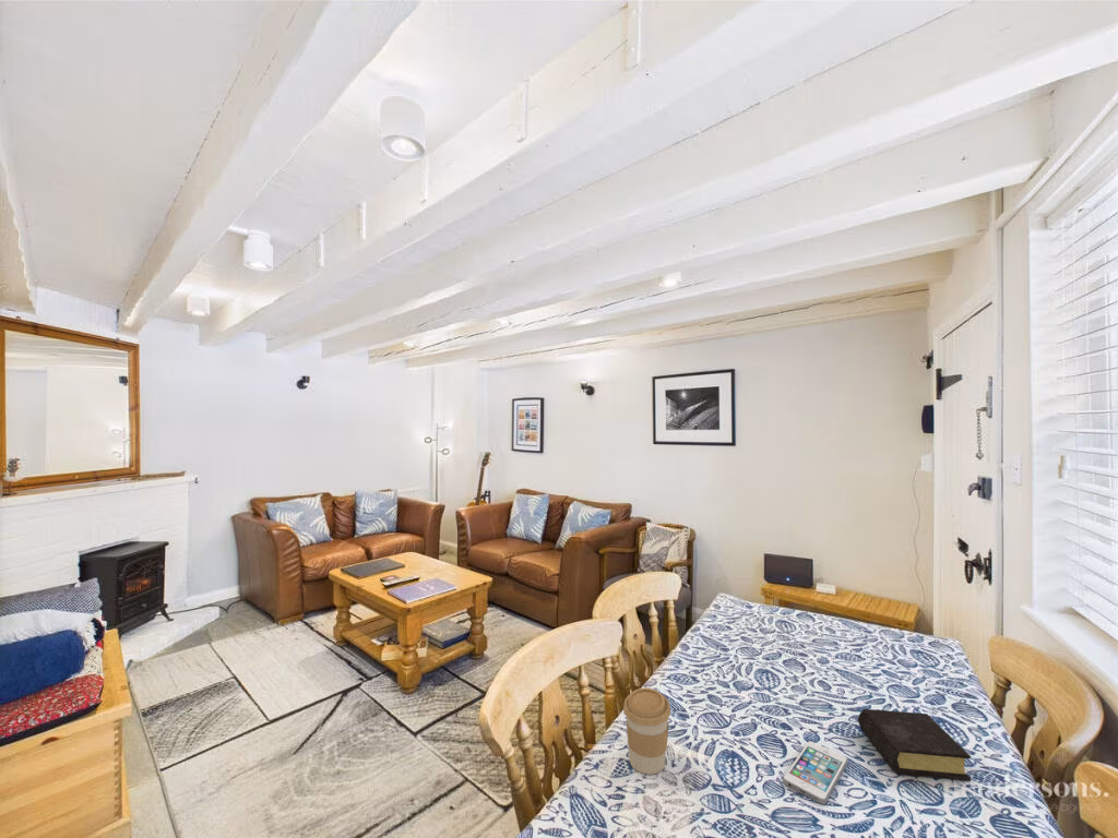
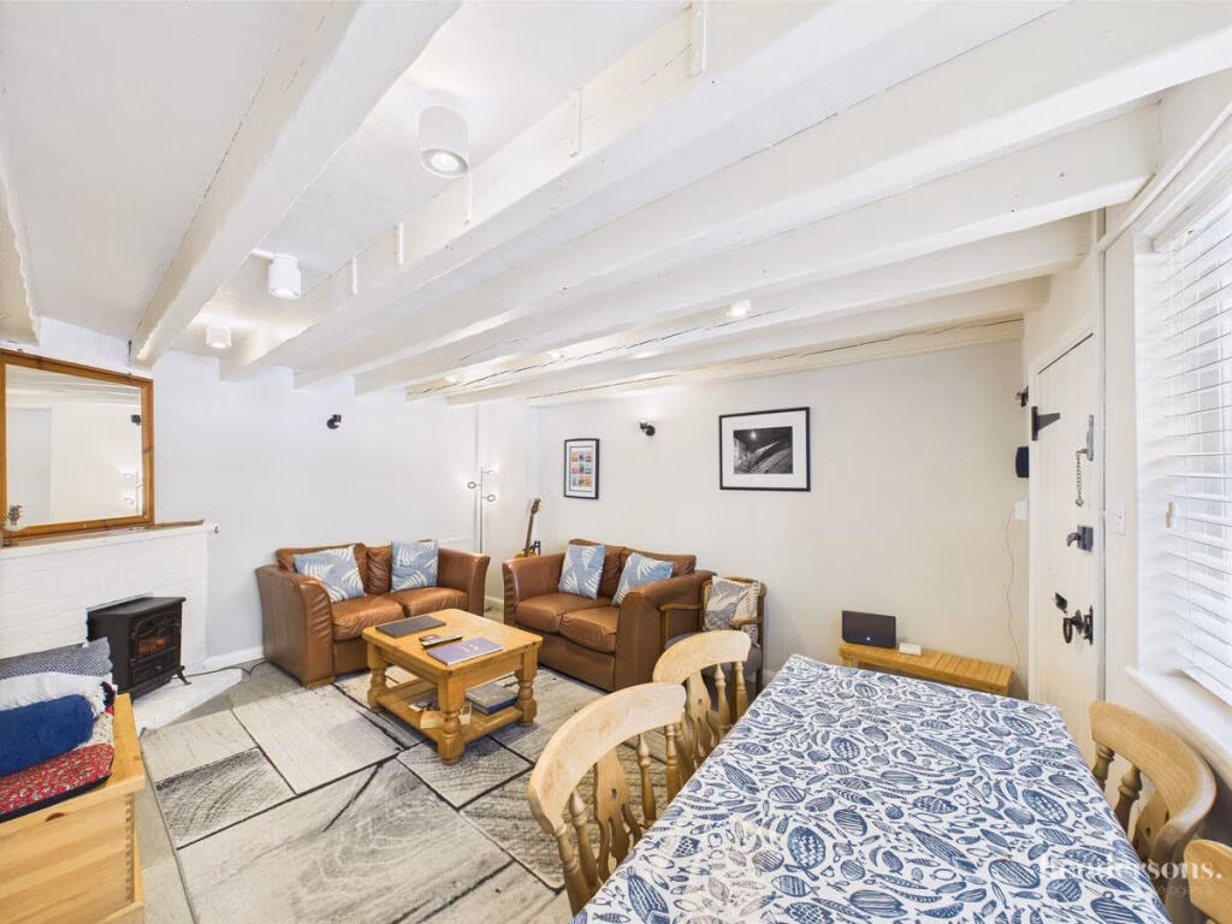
- book [857,708,972,782]
- coffee cup [622,687,671,776]
- smartphone [782,740,848,805]
